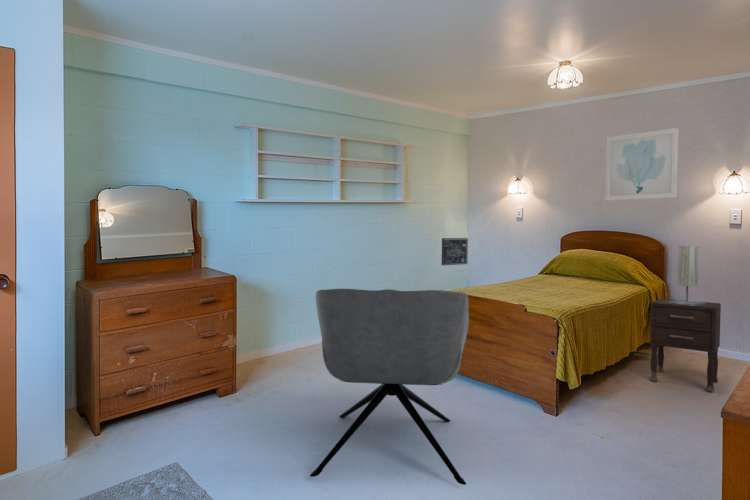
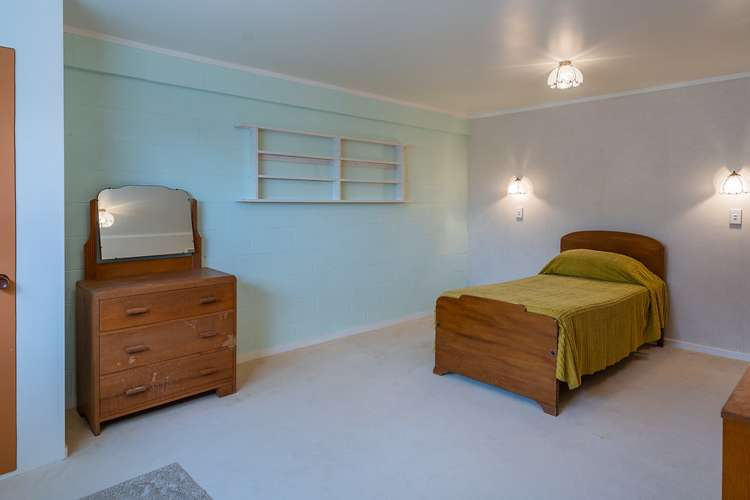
- armchair [309,288,470,486]
- wall art [605,127,680,202]
- wall art [441,237,469,266]
- table lamp [669,245,705,306]
- nightstand [649,298,722,392]
